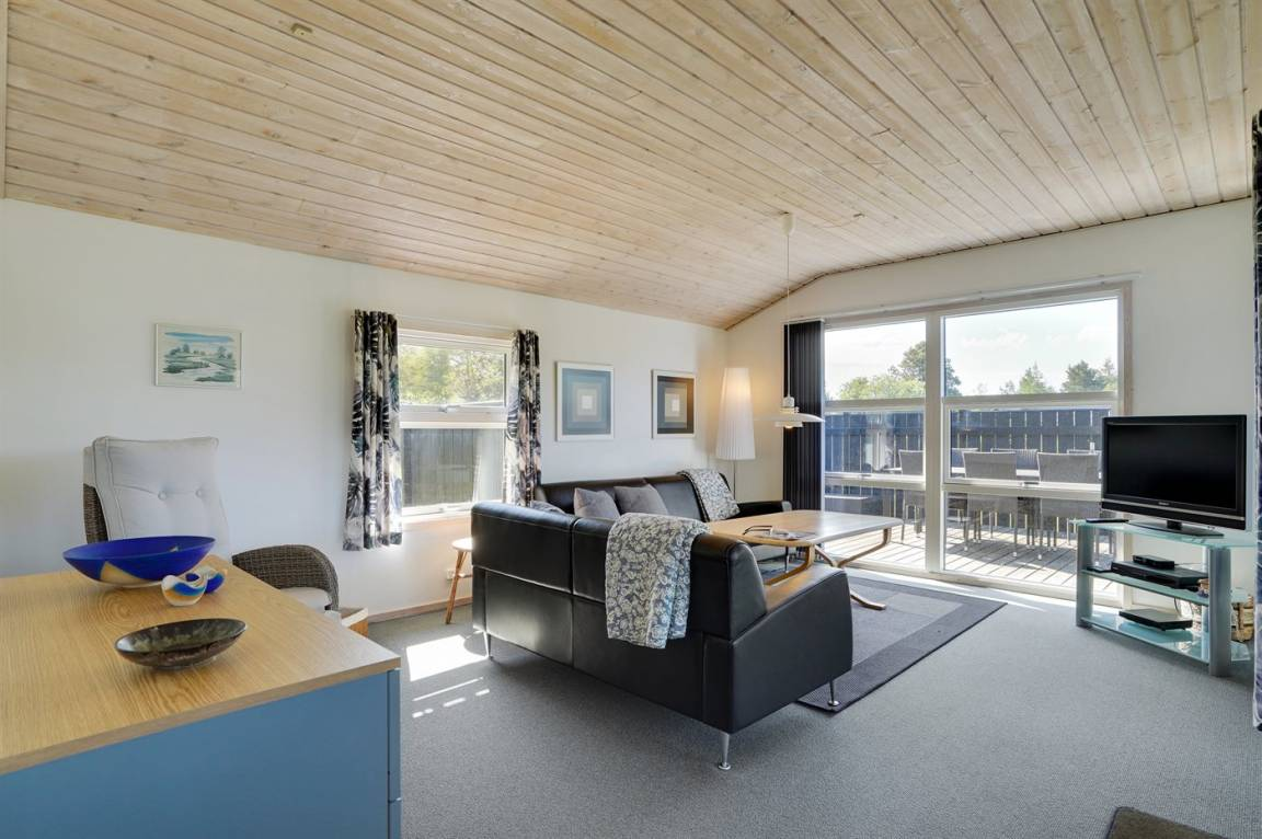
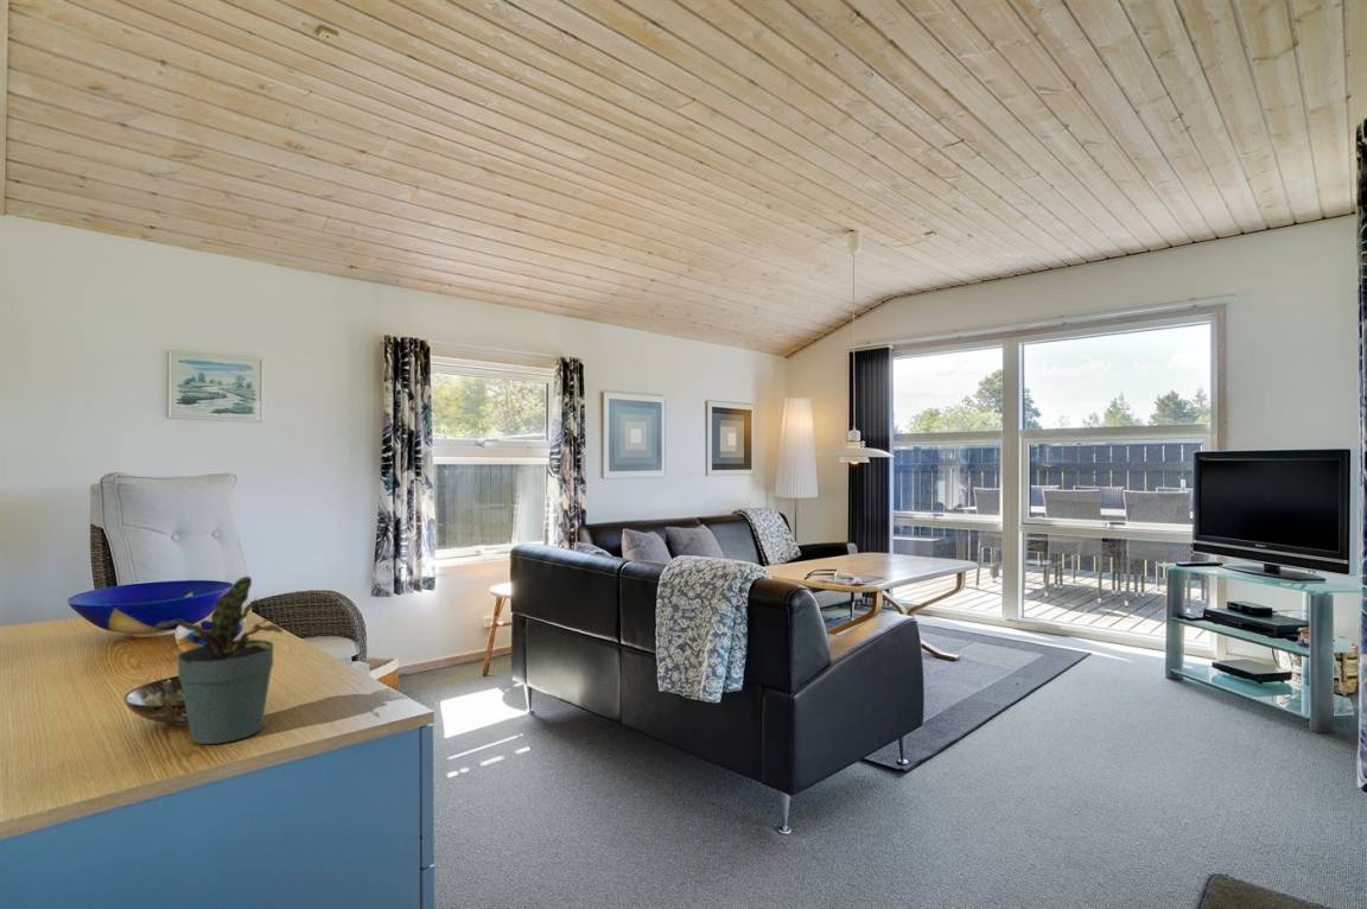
+ potted plant [148,576,292,745]
